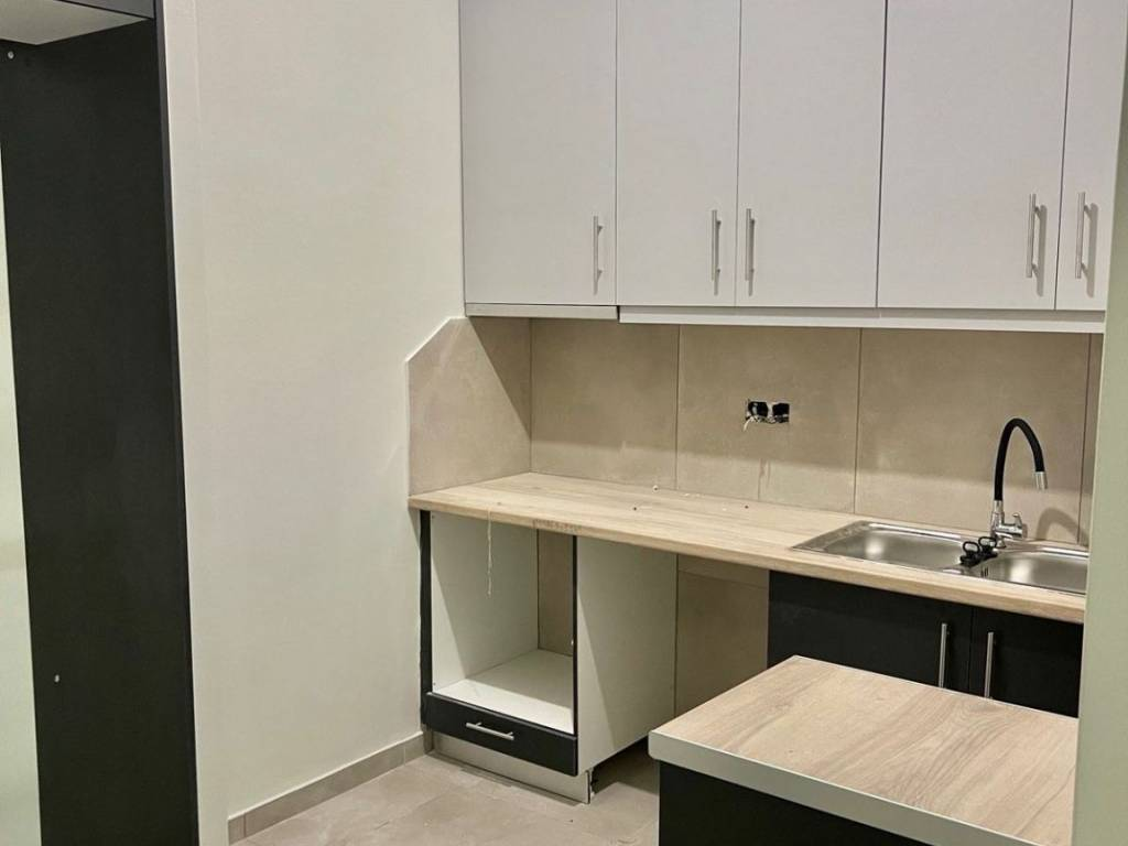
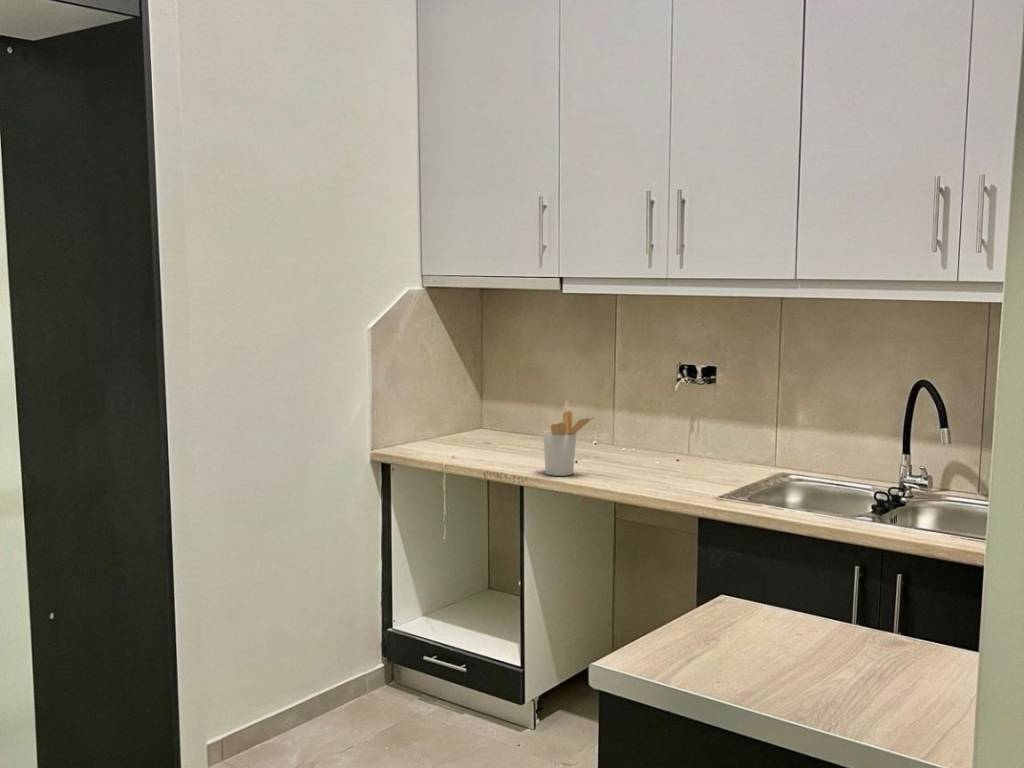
+ utensil holder [542,410,595,477]
